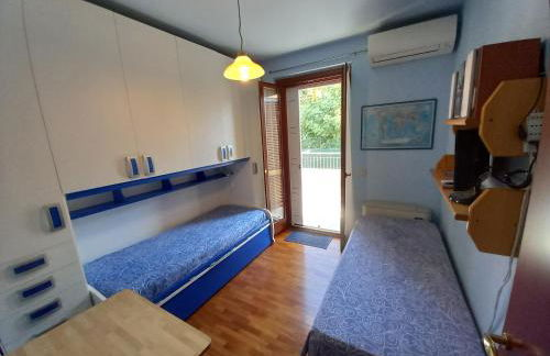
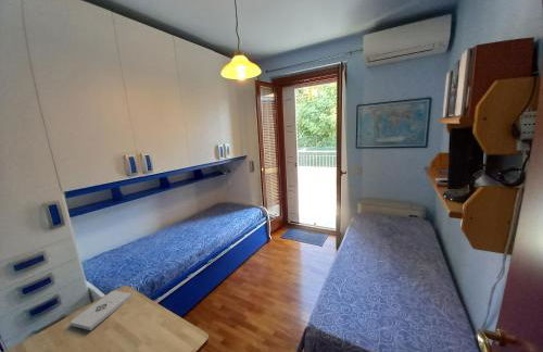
+ notepad [70,290,134,331]
